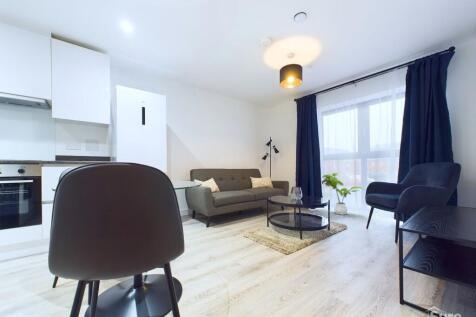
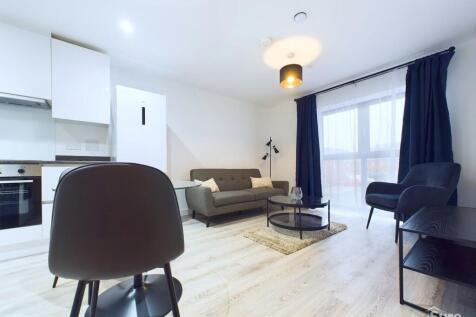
- house plant [321,172,366,216]
